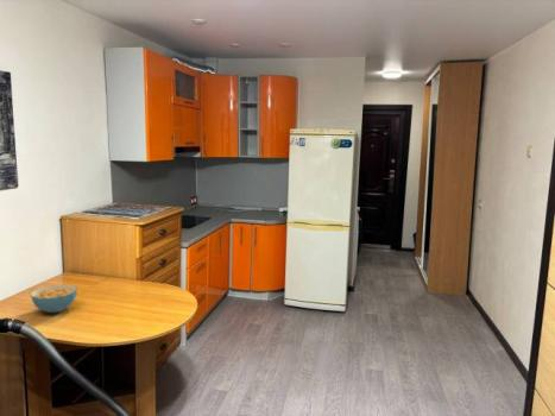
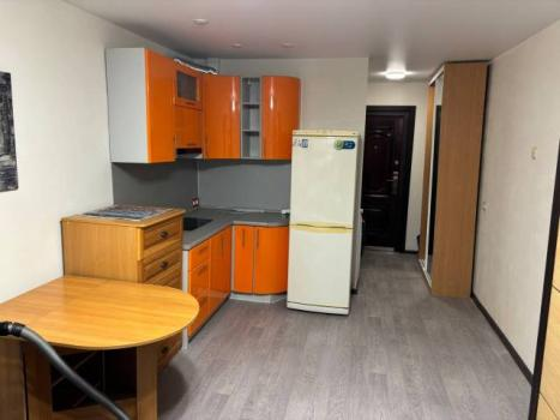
- cereal bowl [30,284,78,314]
